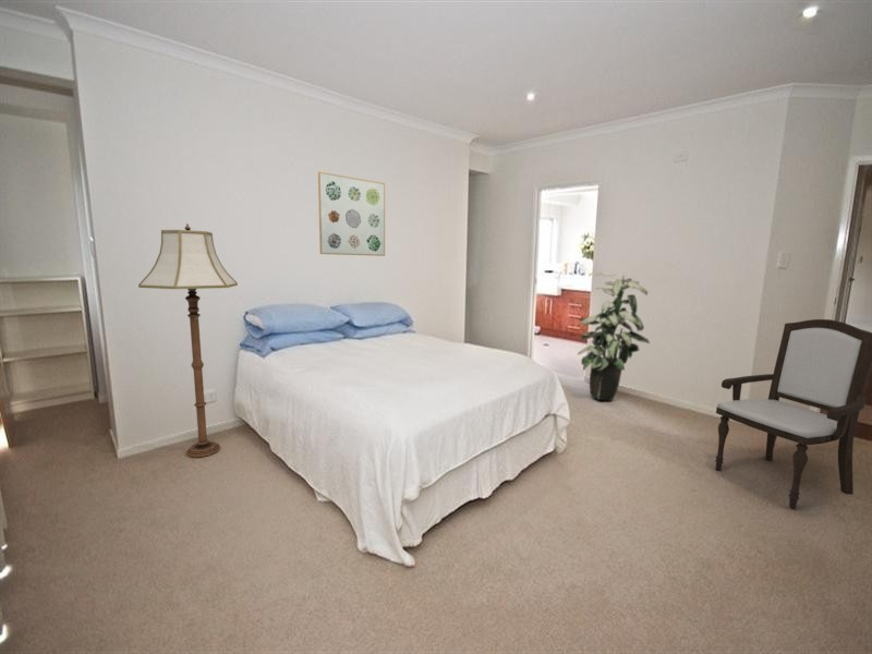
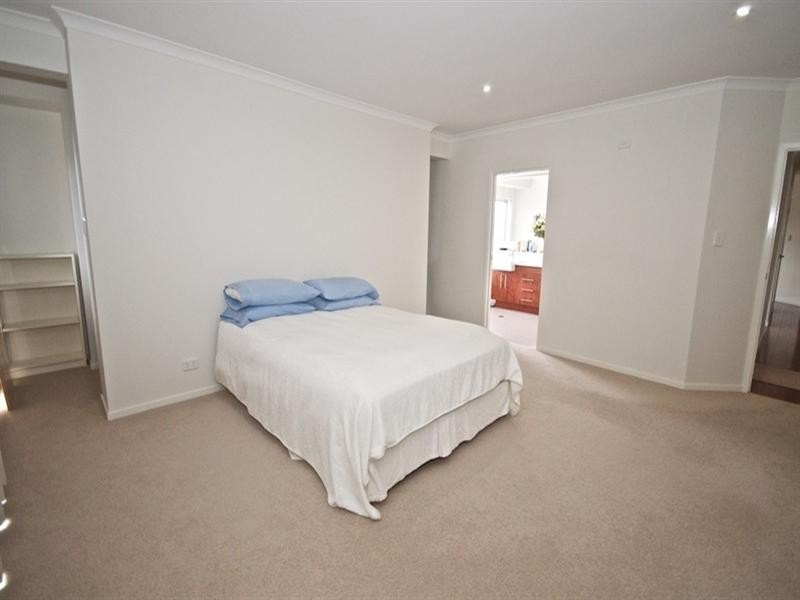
- armchair [714,318,872,510]
- wall art [317,171,386,257]
- indoor plant [577,271,651,402]
- floor lamp [137,222,239,459]
